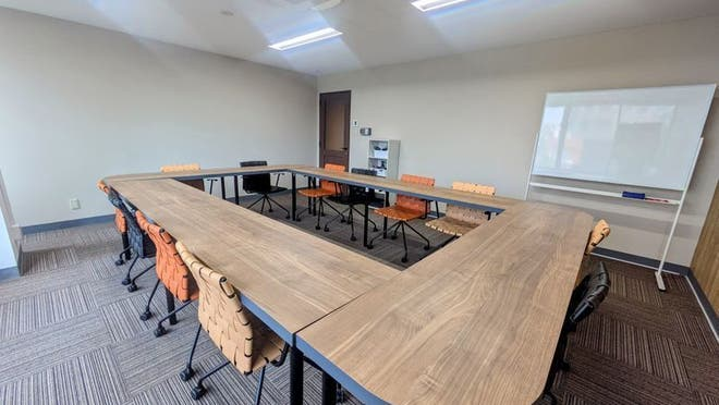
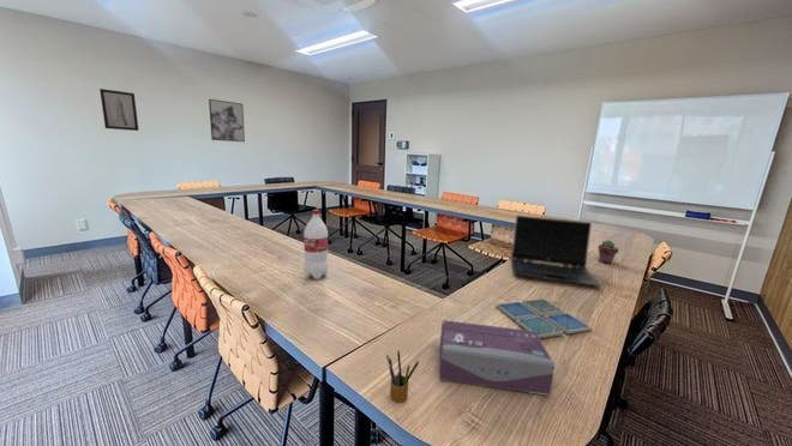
+ wall art [208,98,246,143]
+ pencil box [385,350,420,403]
+ wall art [98,88,139,132]
+ drink coaster [494,297,593,339]
+ laptop computer [510,215,602,288]
+ tissue box [438,319,556,397]
+ bottle [302,209,329,281]
+ potted succulent [598,239,620,265]
